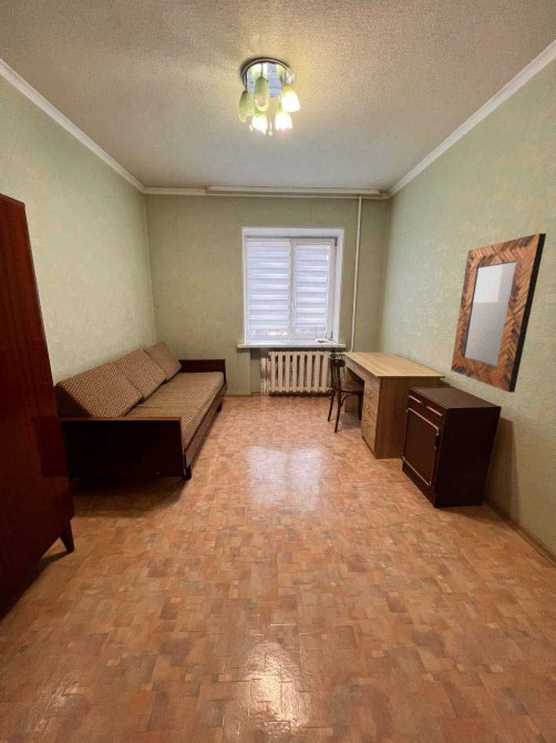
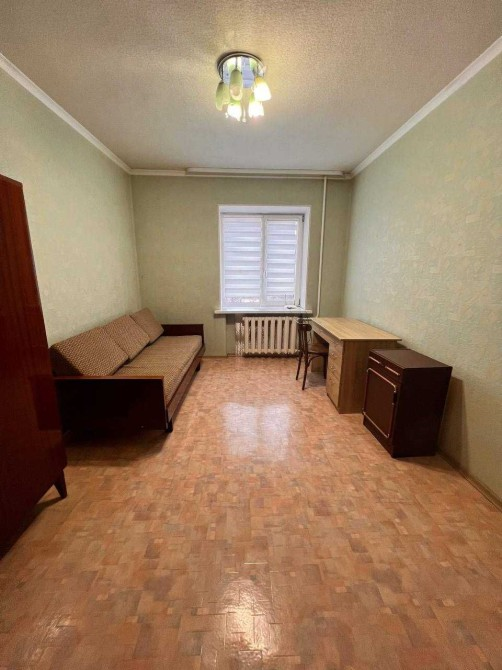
- home mirror [450,232,547,394]
